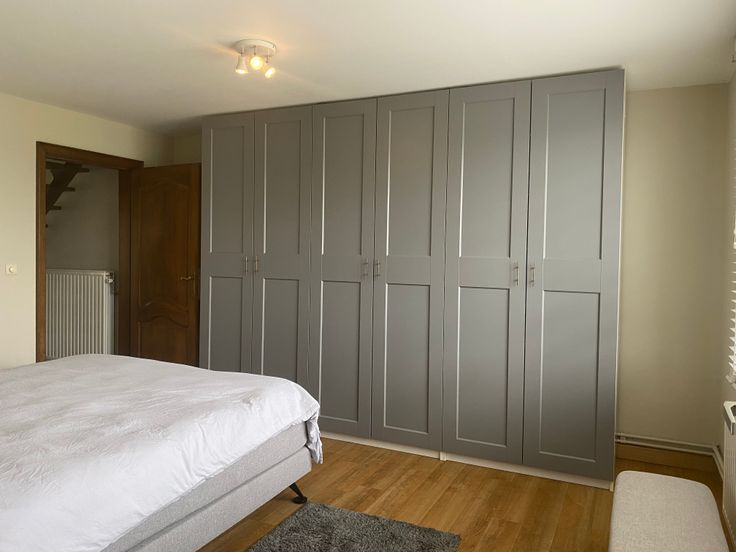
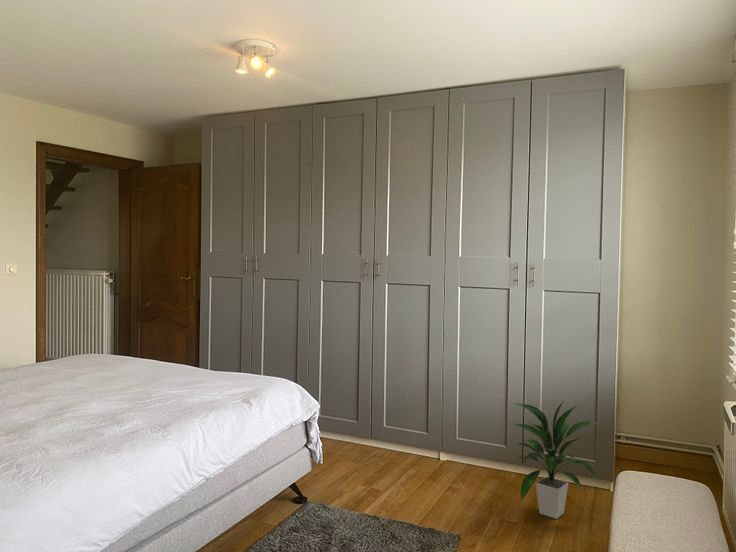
+ indoor plant [509,398,600,520]
